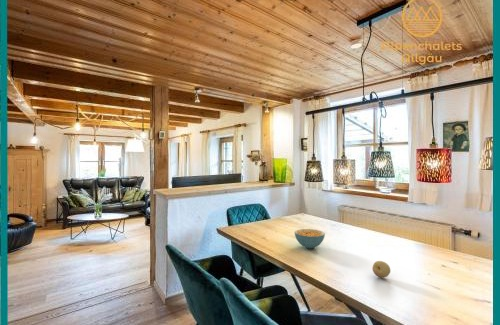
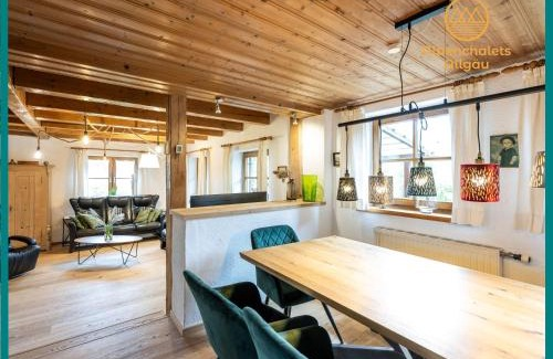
- cereal bowl [294,228,326,249]
- fruit [372,260,391,279]
